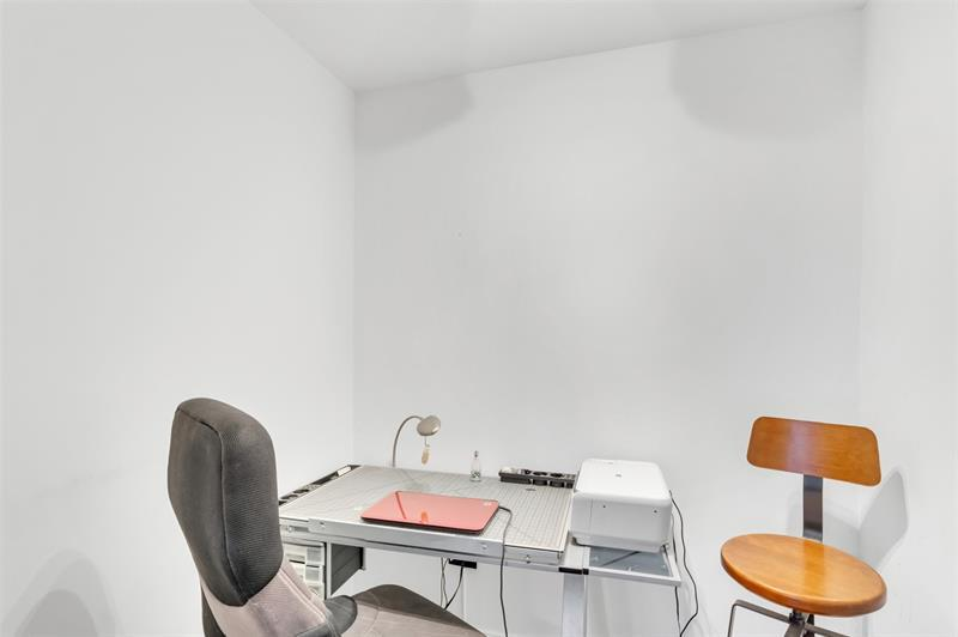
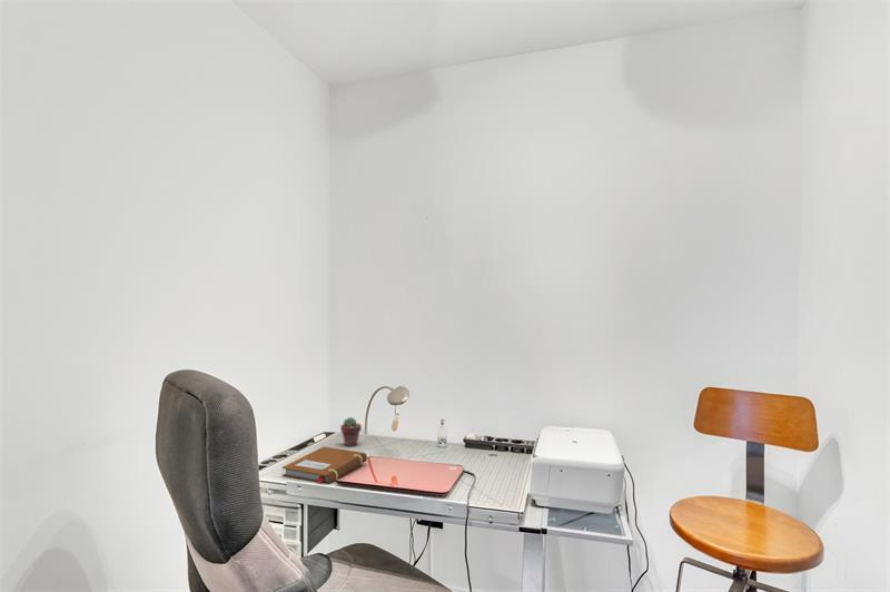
+ notebook [281,445,368,485]
+ potted succulent [339,416,363,447]
